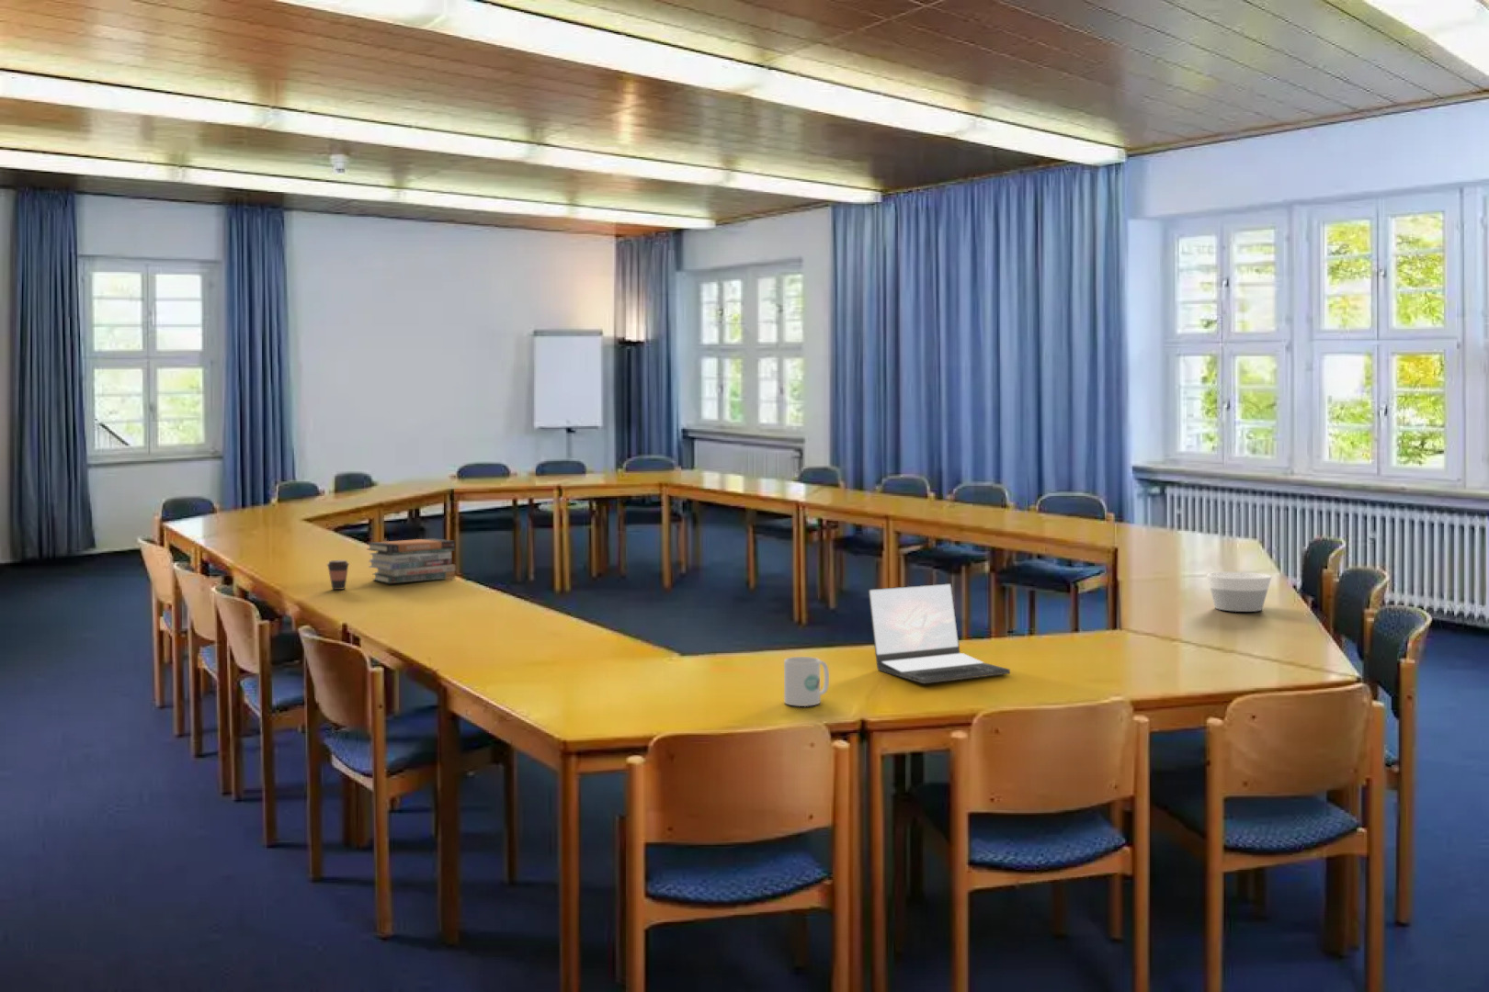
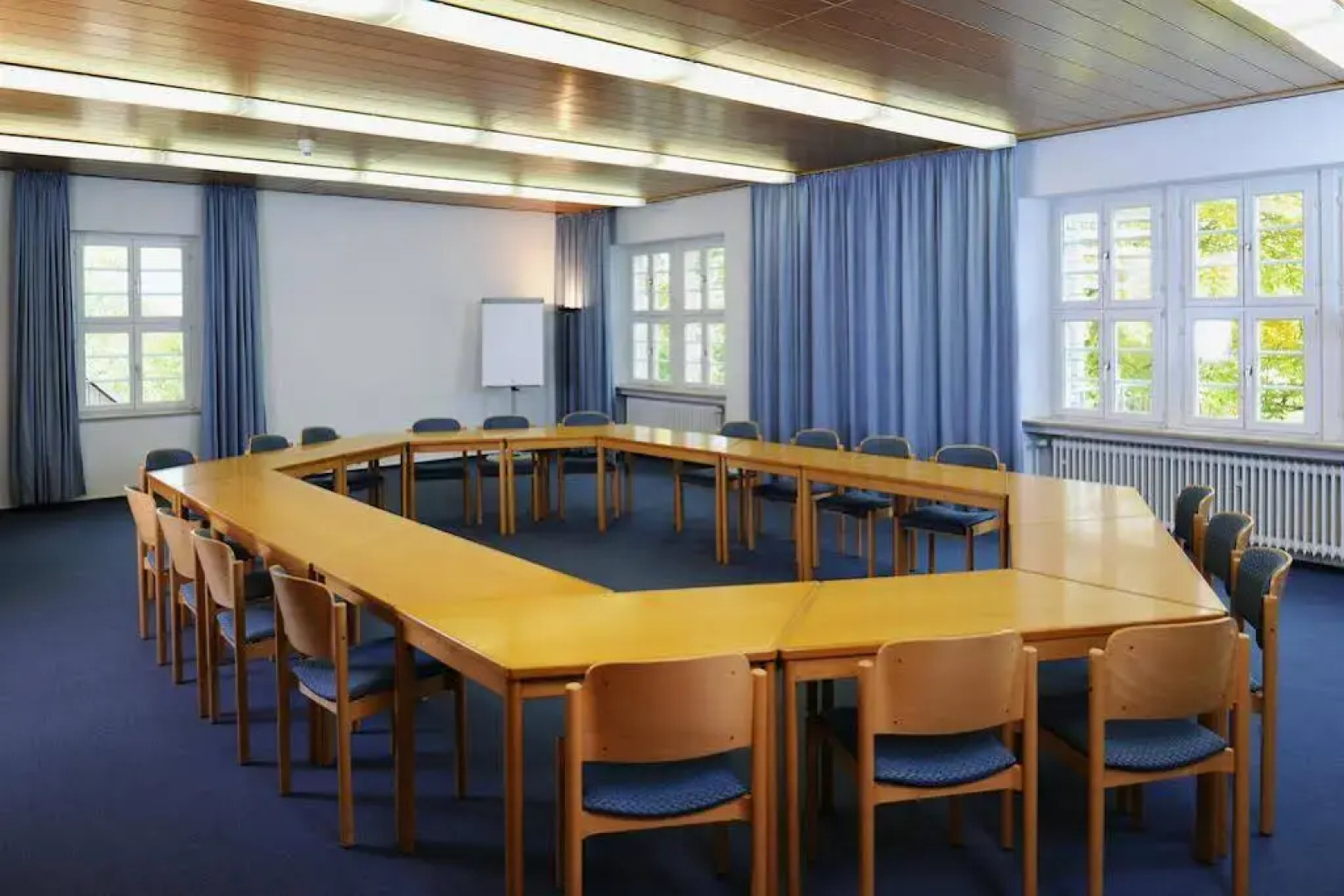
- bowl [1205,571,1272,612]
- coffee cup [326,559,350,590]
- book stack [366,537,456,585]
- laptop [867,582,1012,684]
- mug [783,655,830,707]
